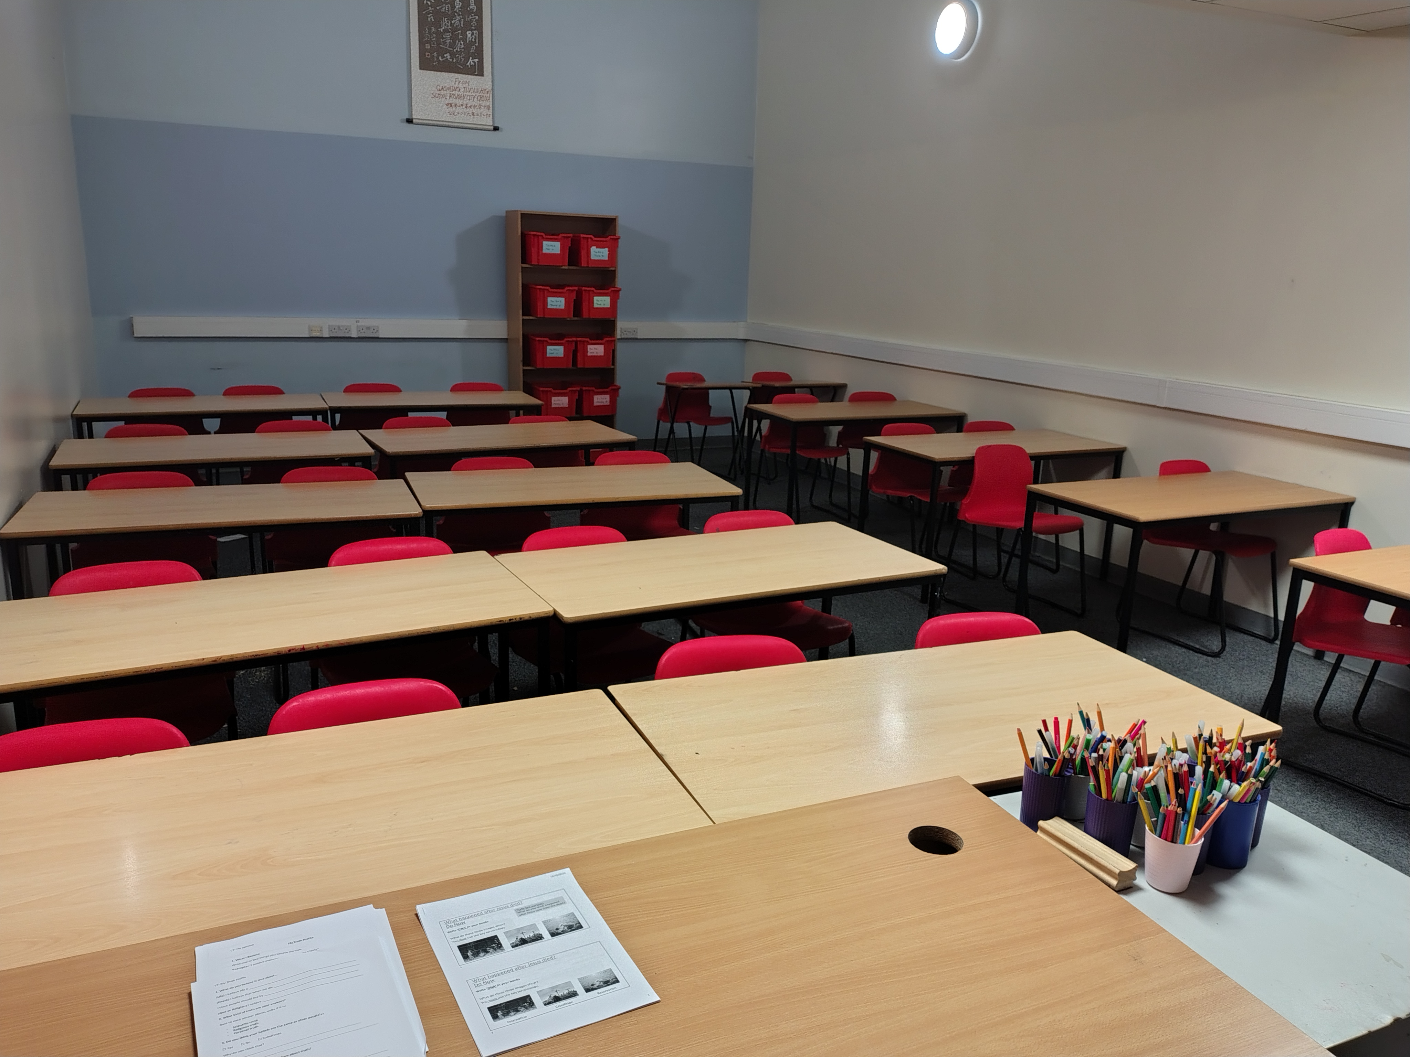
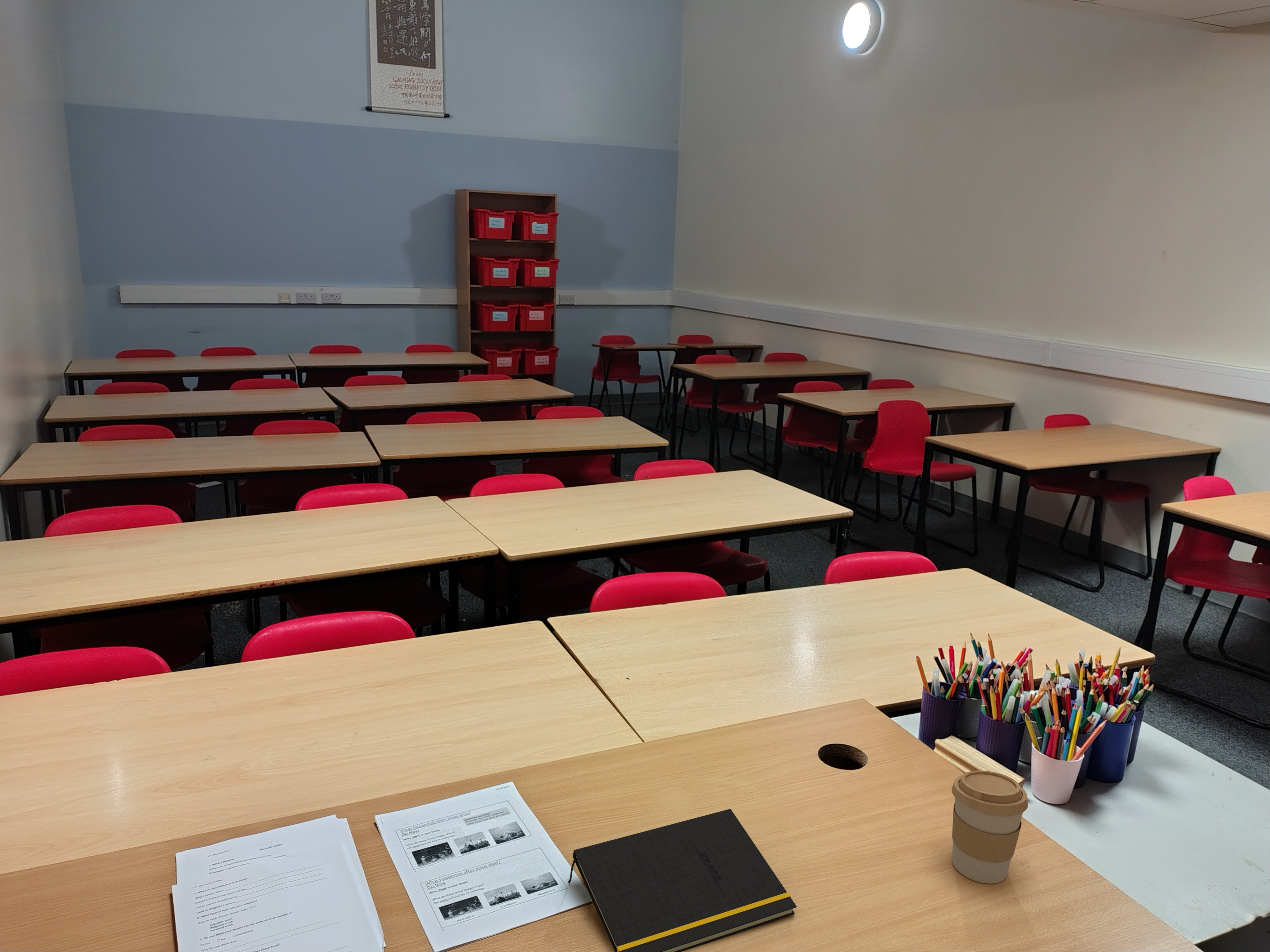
+ notepad [568,809,797,952]
+ coffee cup [952,770,1028,884]
